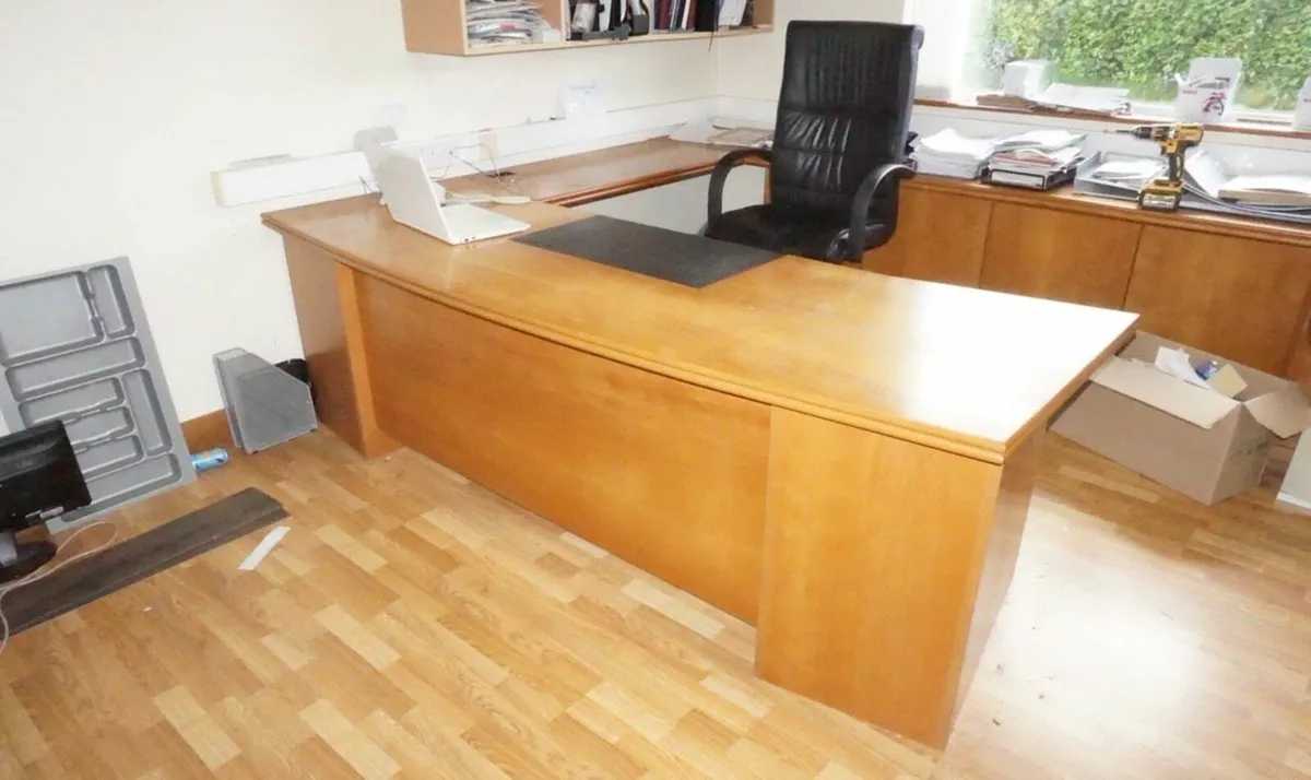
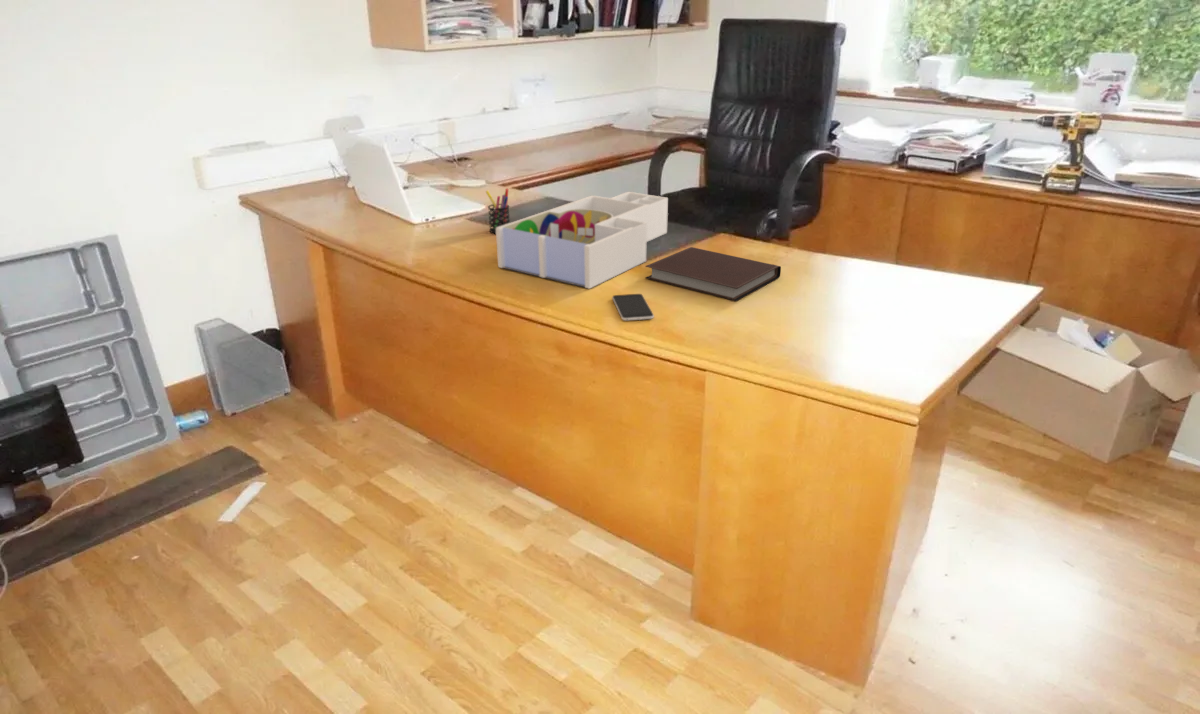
+ notebook [645,246,782,302]
+ desk organizer [495,191,669,290]
+ pen holder [485,187,511,235]
+ smartphone [611,293,655,322]
